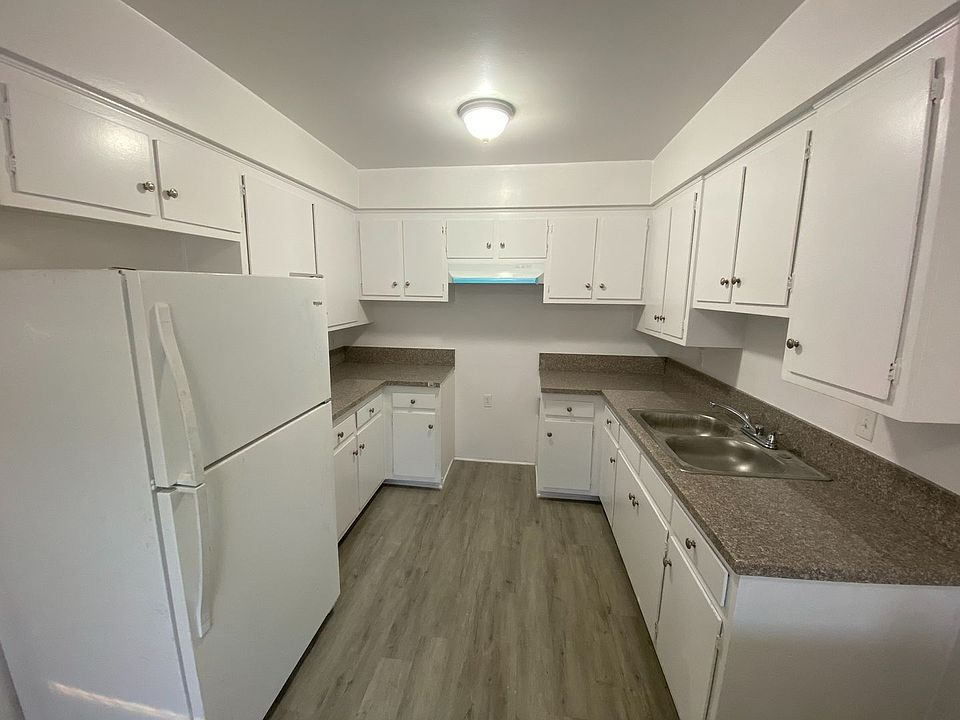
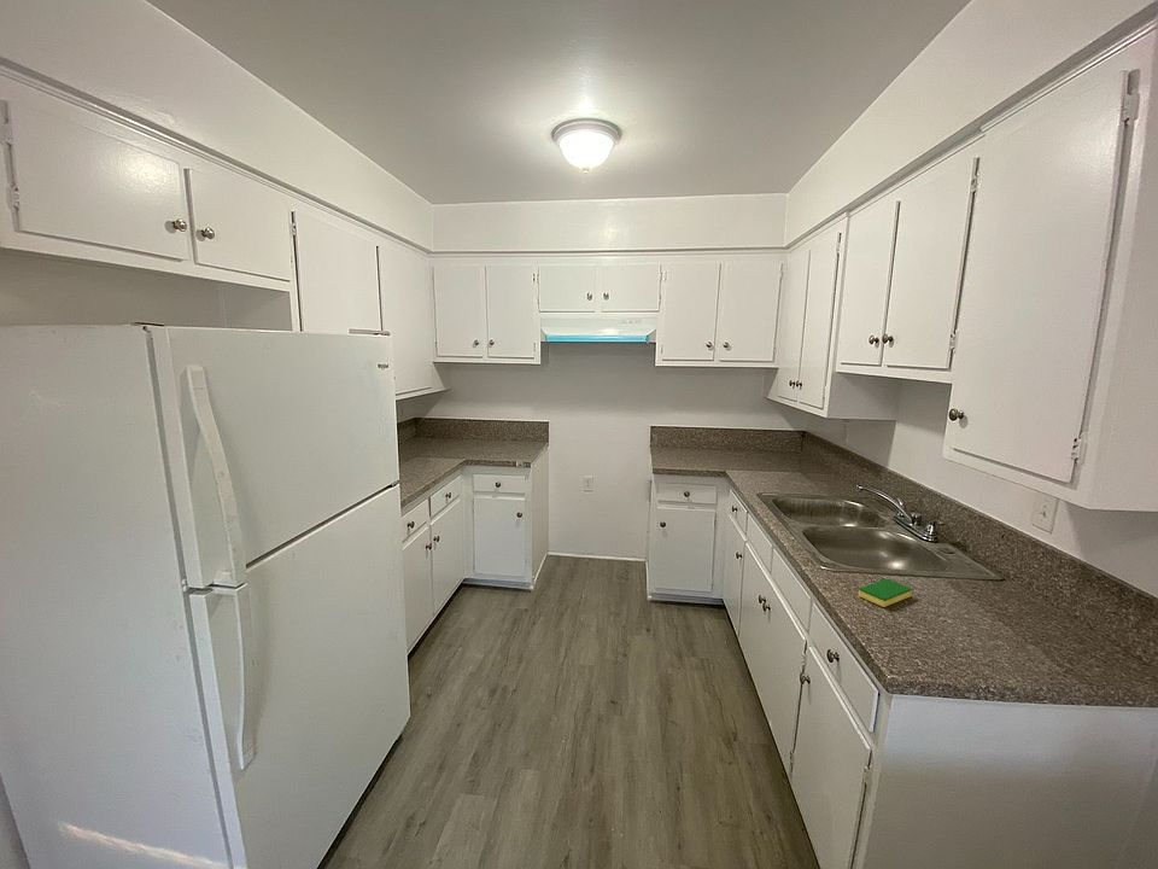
+ dish sponge [858,578,913,608]
